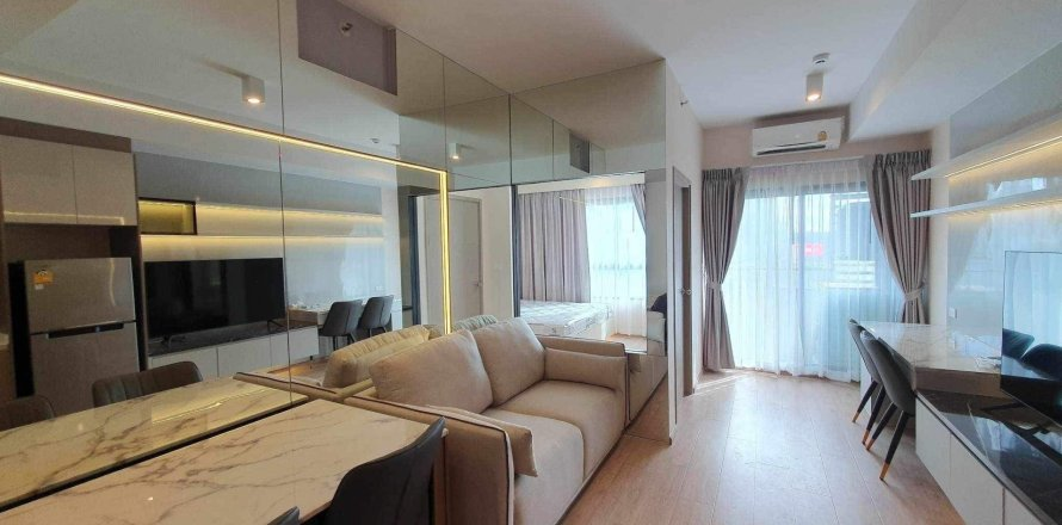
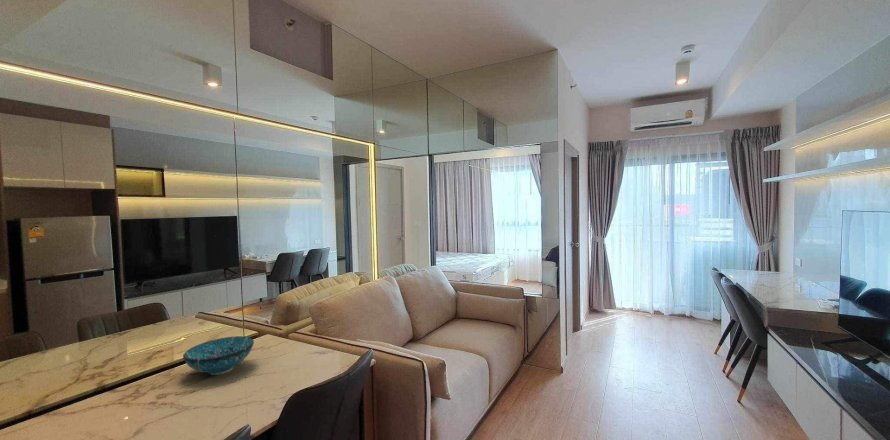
+ decorative bowl [182,335,255,376]
